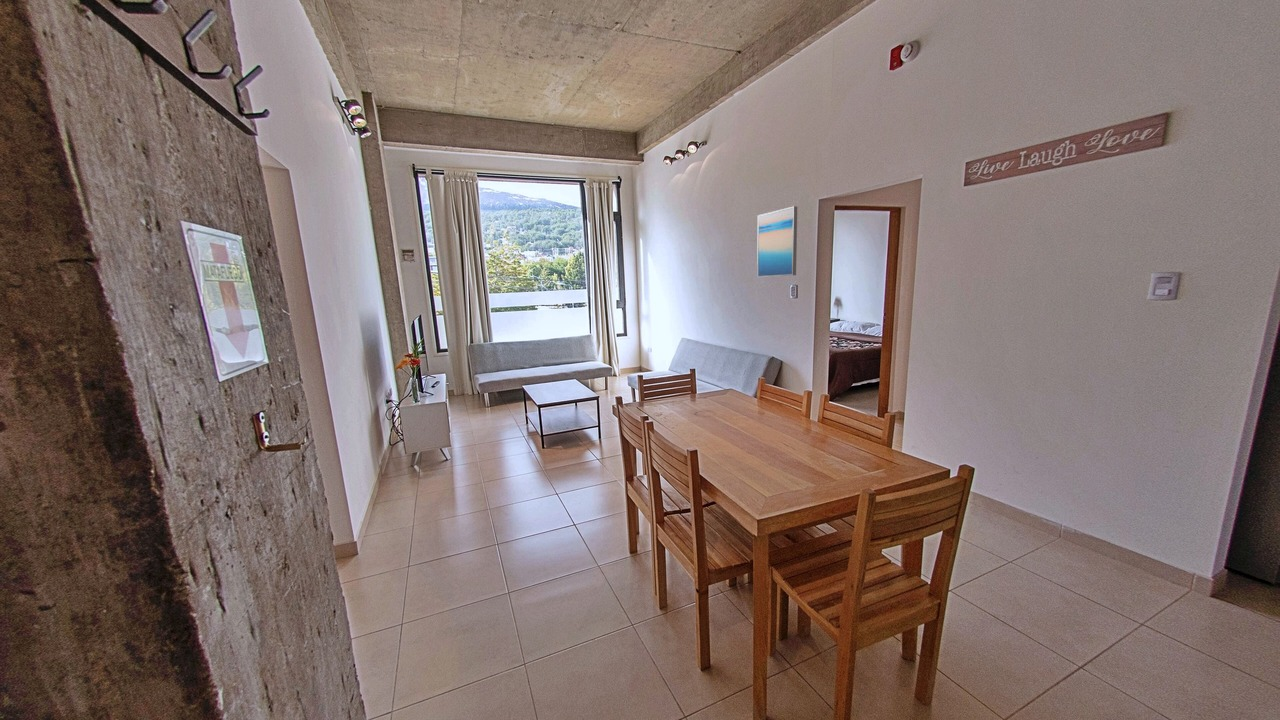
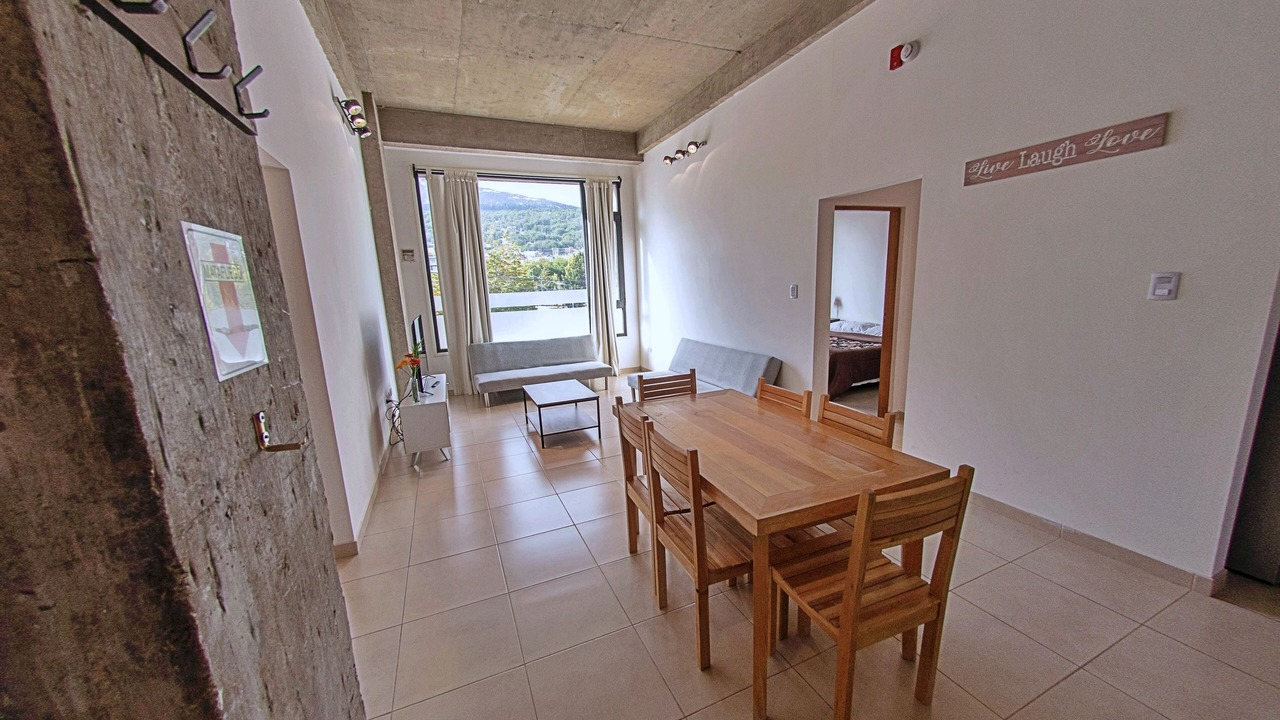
- wall art [756,205,798,278]
